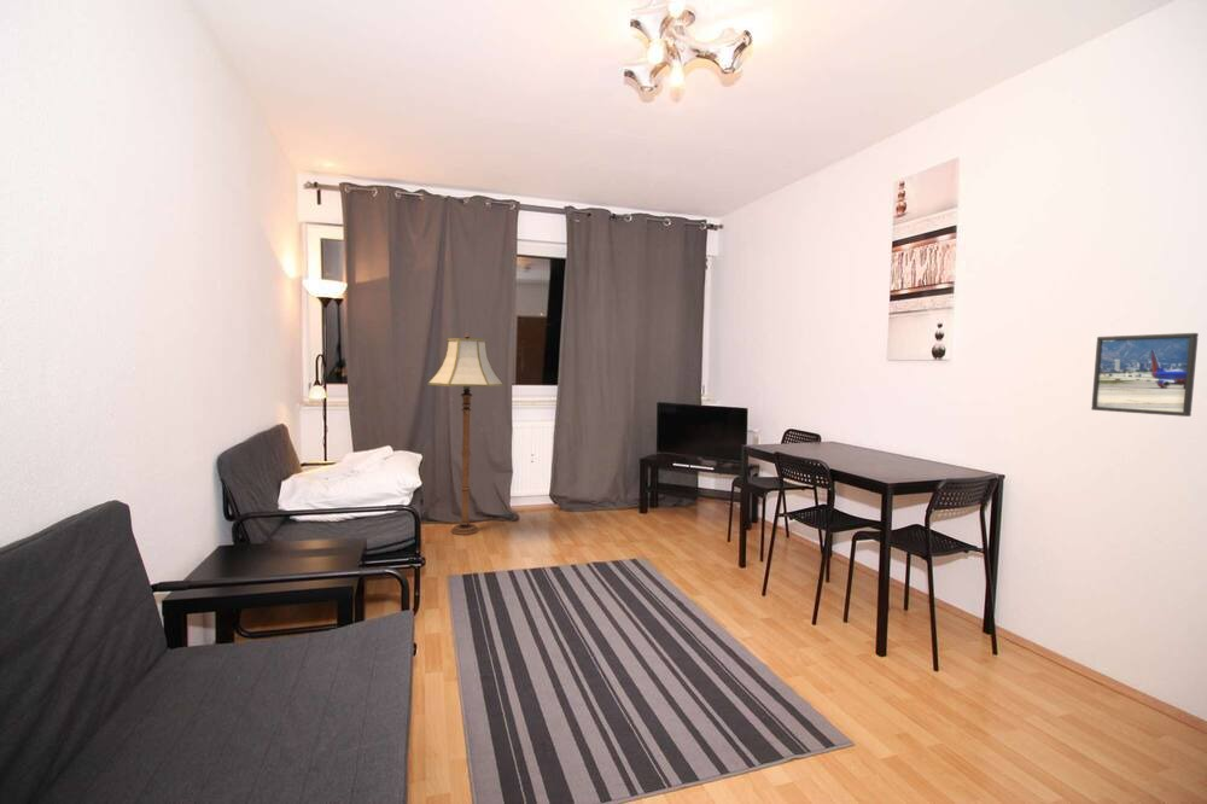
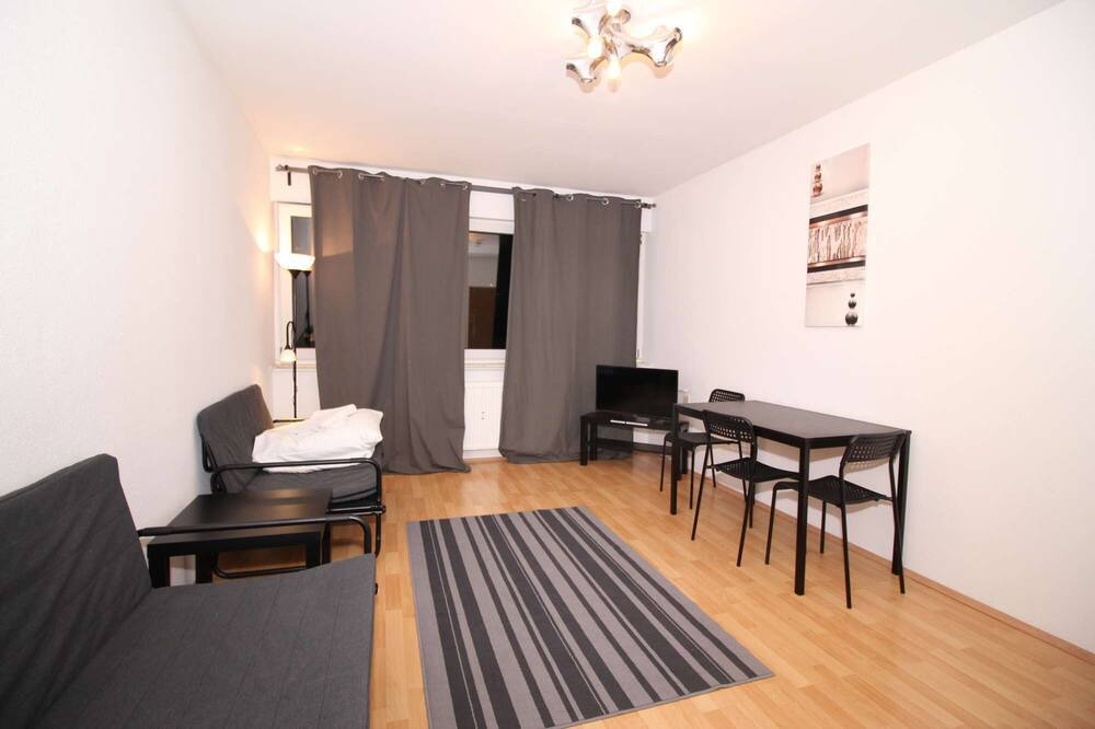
- floor lamp [426,332,505,536]
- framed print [1090,332,1200,418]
